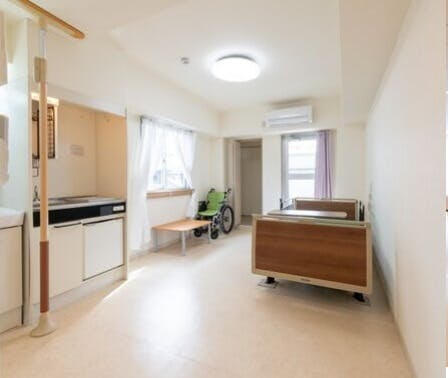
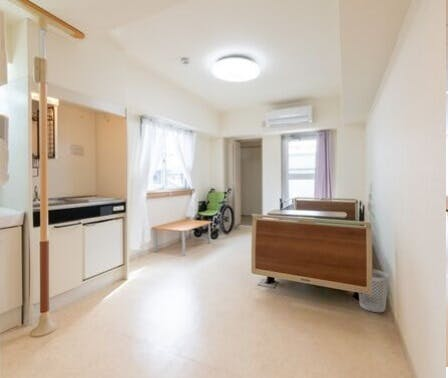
+ wastebasket [358,268,390,313]
